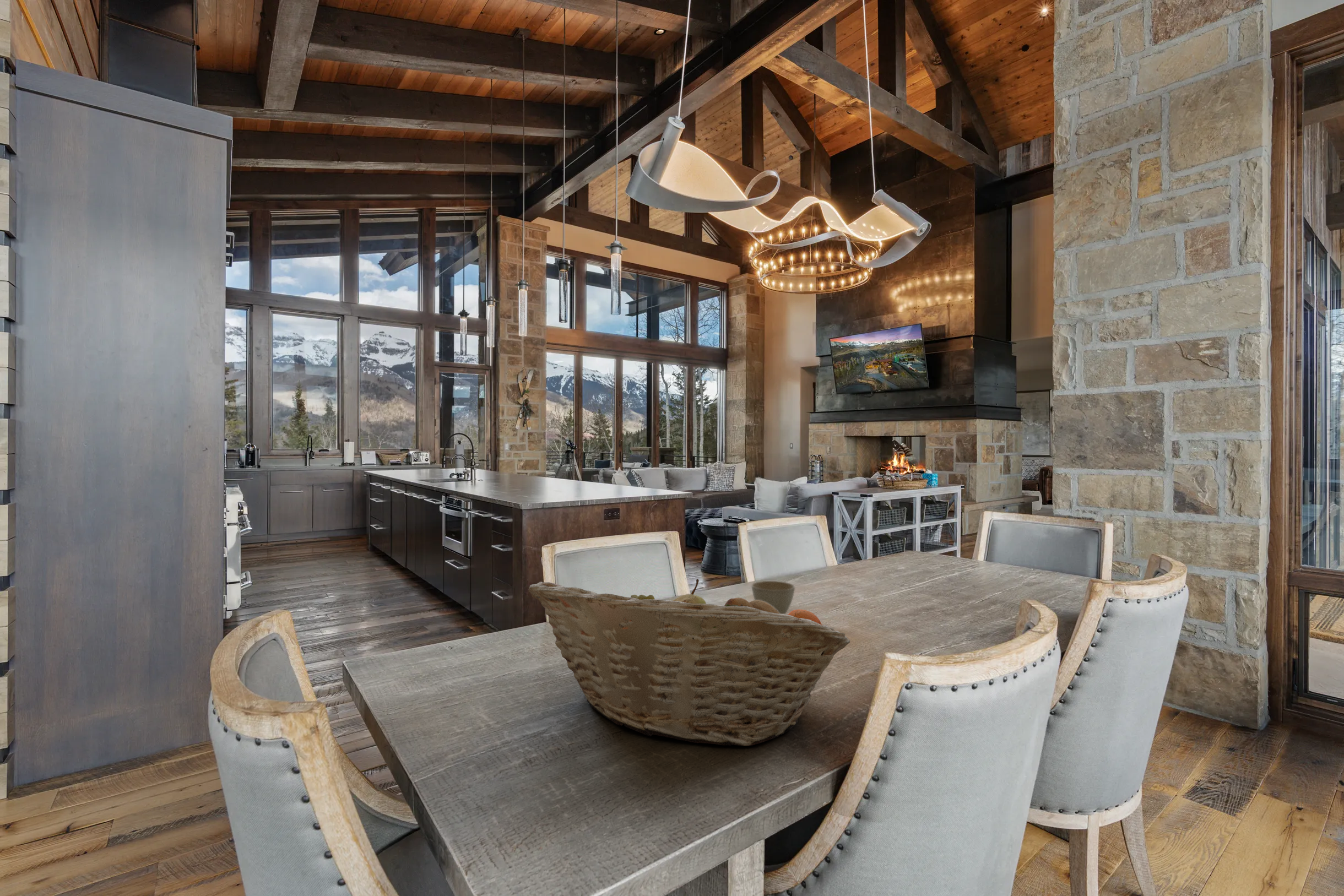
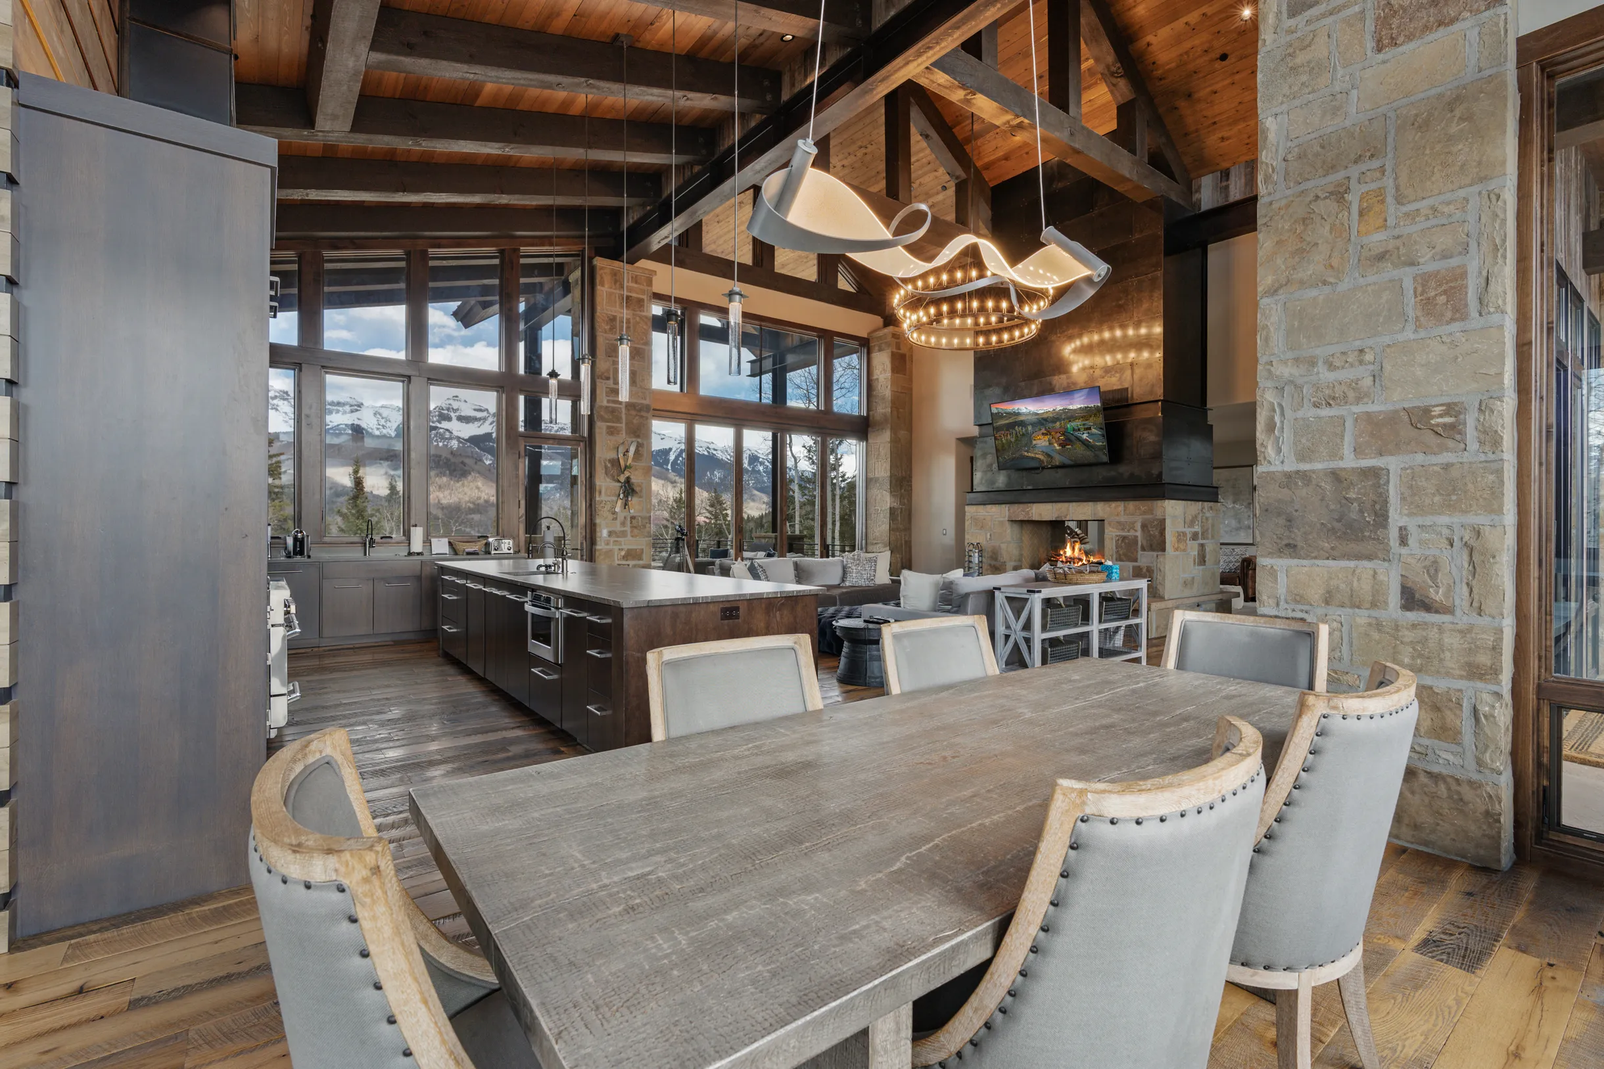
- flower pot [751,580,795,615]
- fruit basket [528,578,851,747]
